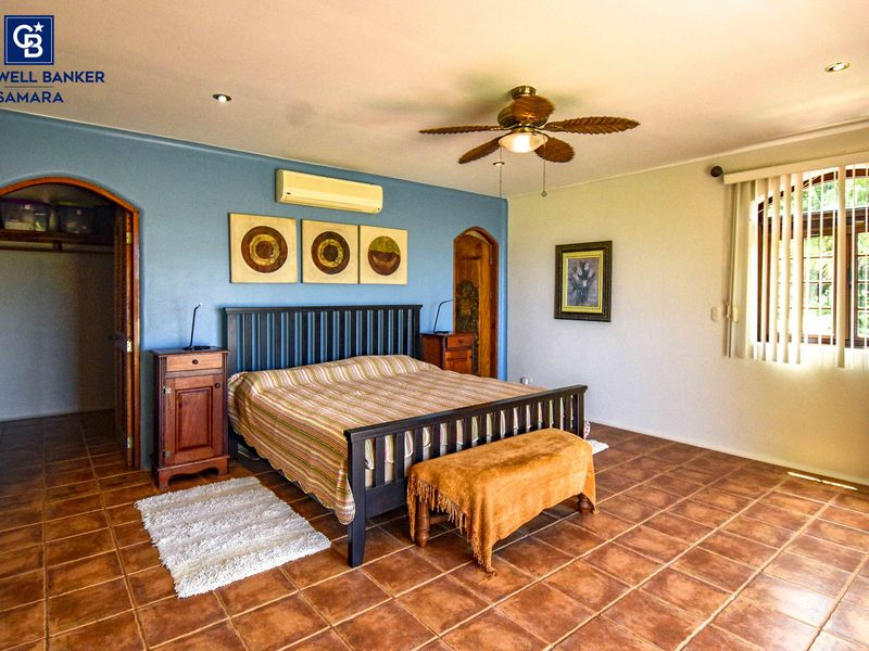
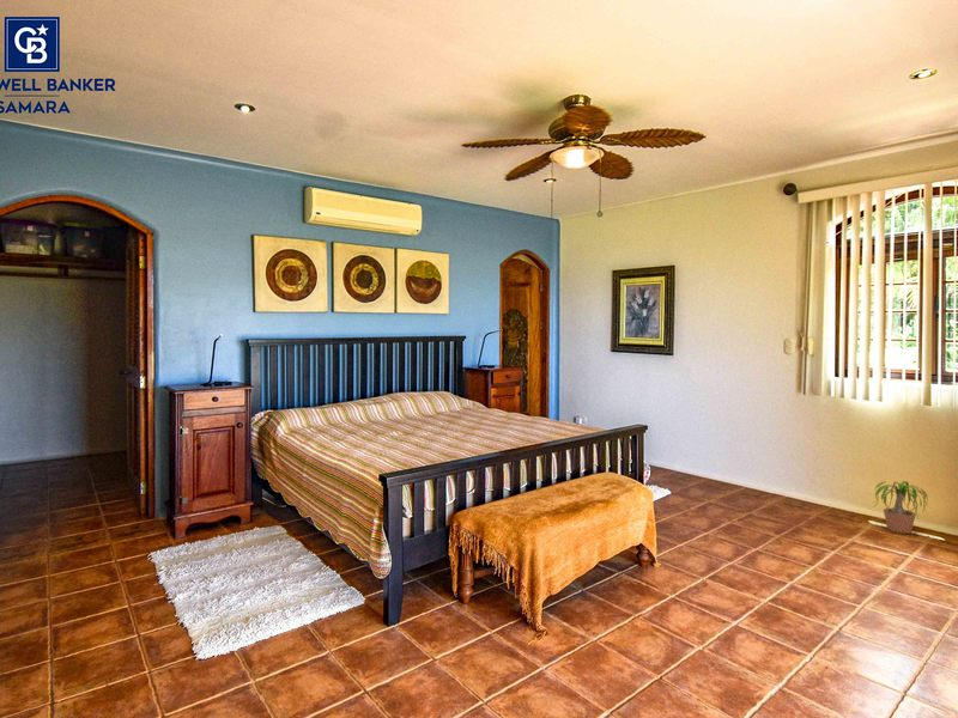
+ potted plant [867,480,934,535]
